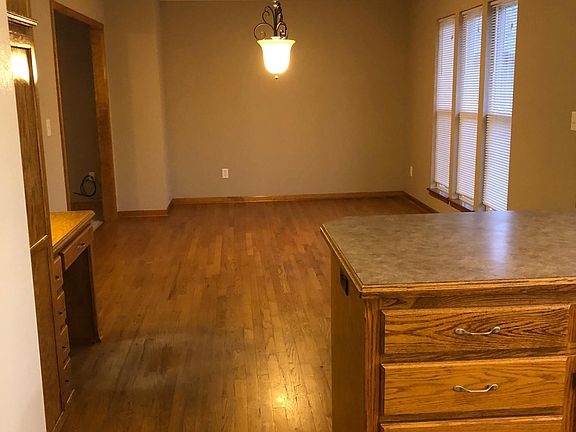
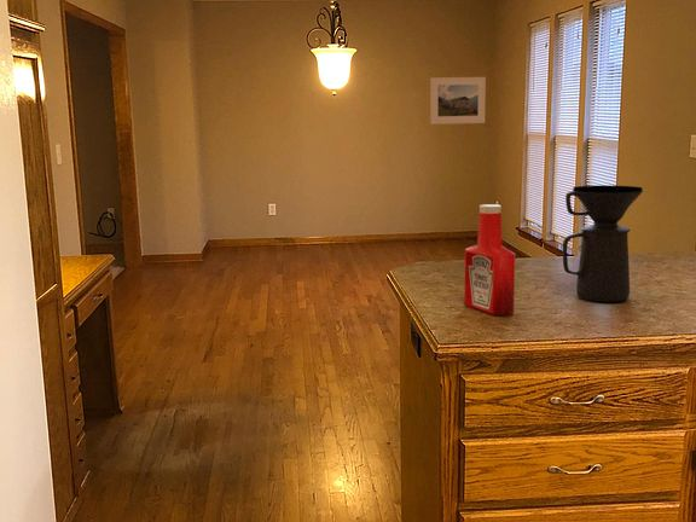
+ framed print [429,76,487,126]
+ coffee maker [562,185,644,303]
+ soap bottle [464,203,516,317]
